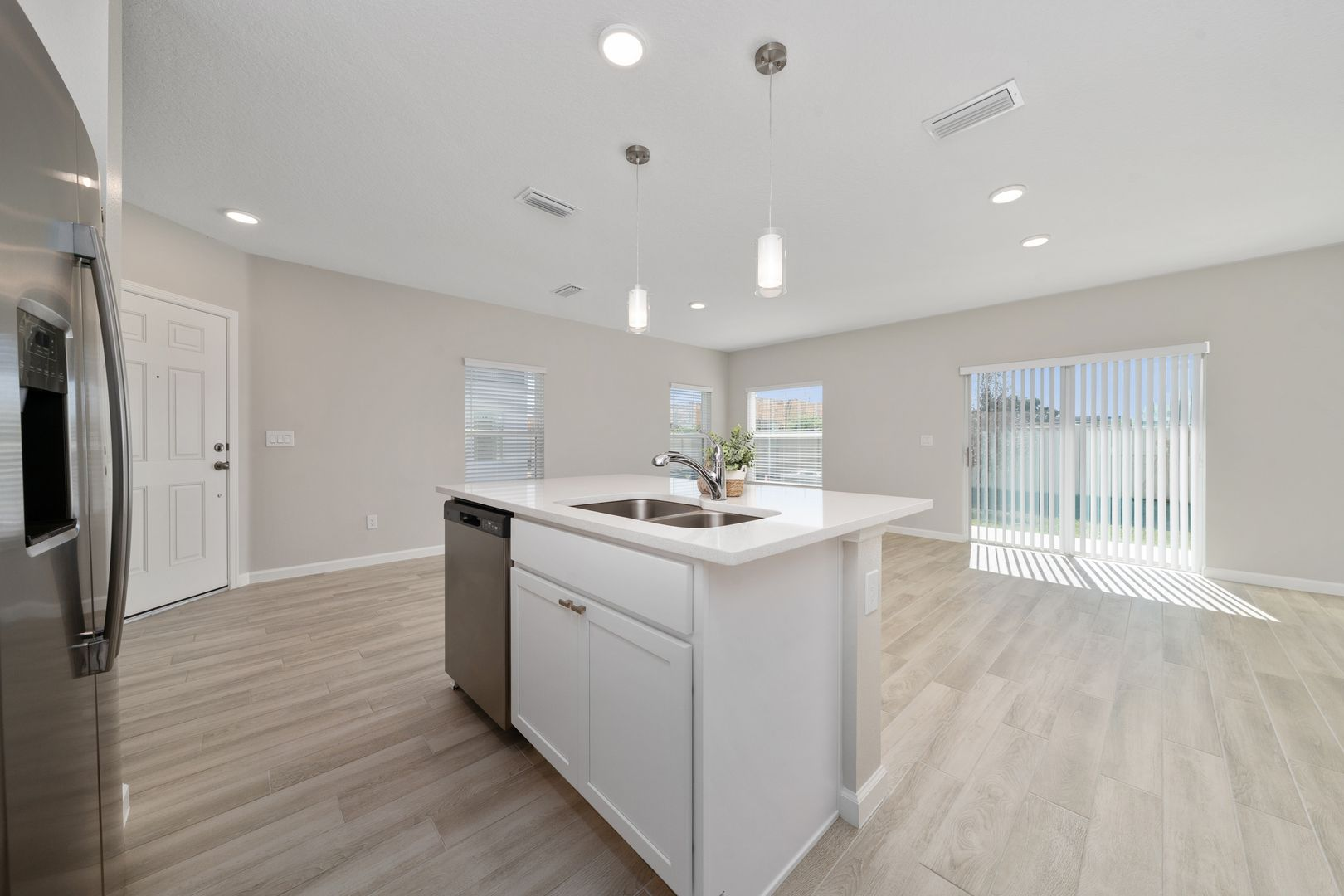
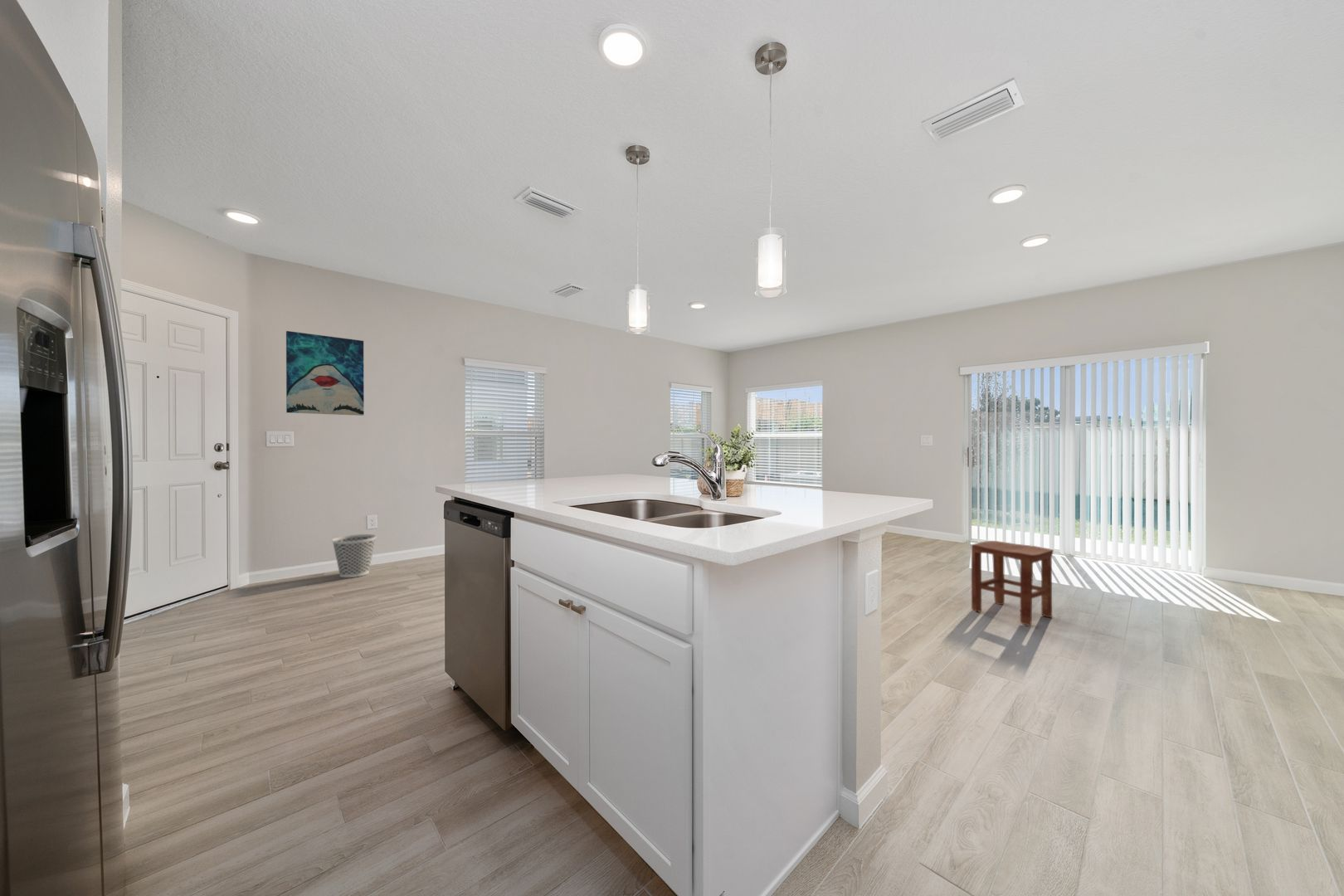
+ wastebasket [331,533,377,578]
+ wall art [285,330,365,416]
+ stool [971,540,1054,626]
